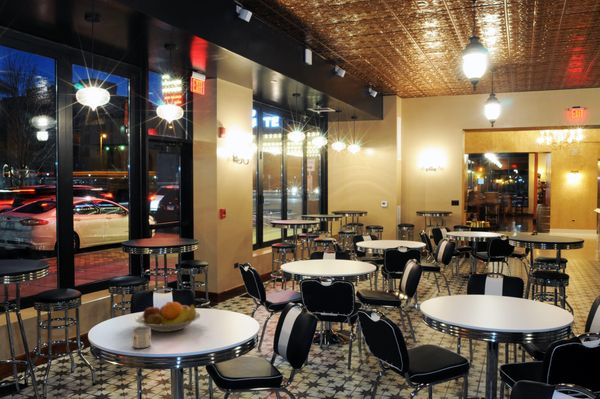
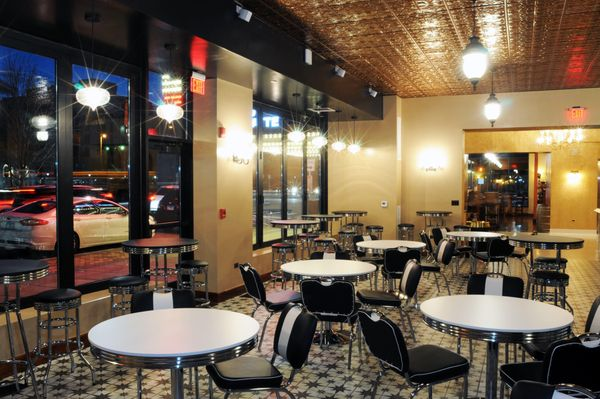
- fruit bowl [134,301,202,333]
- mug [132,326,152,349]
